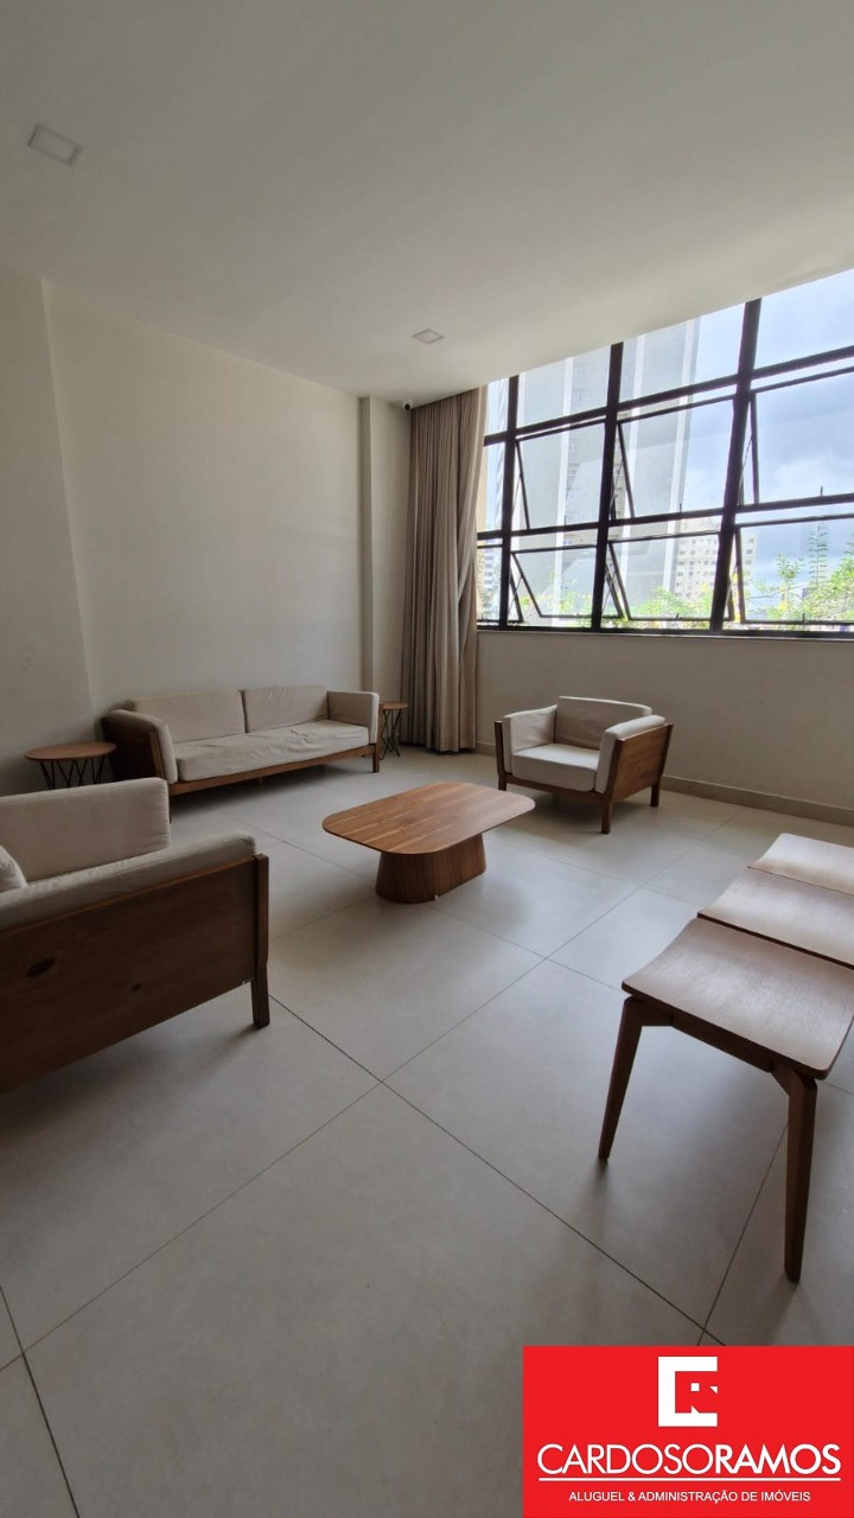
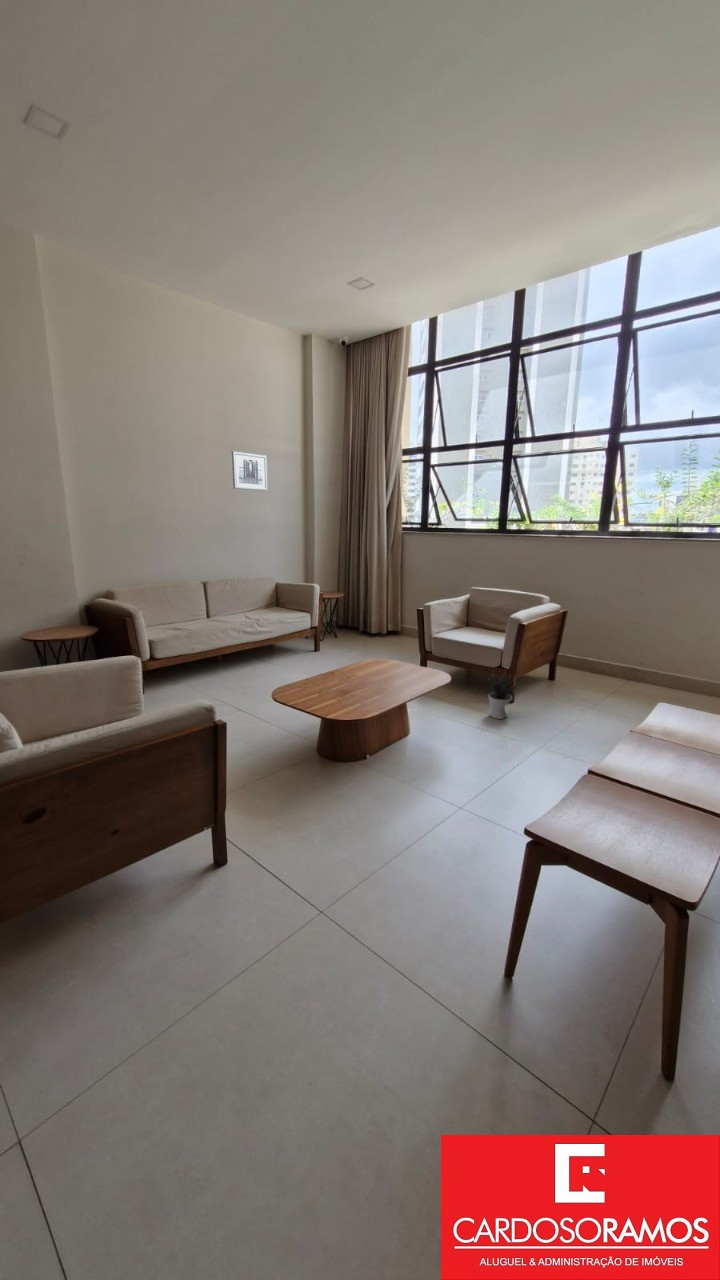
+ potted plant [486,668,521,720]
+ wall art [231,450,269,492]
